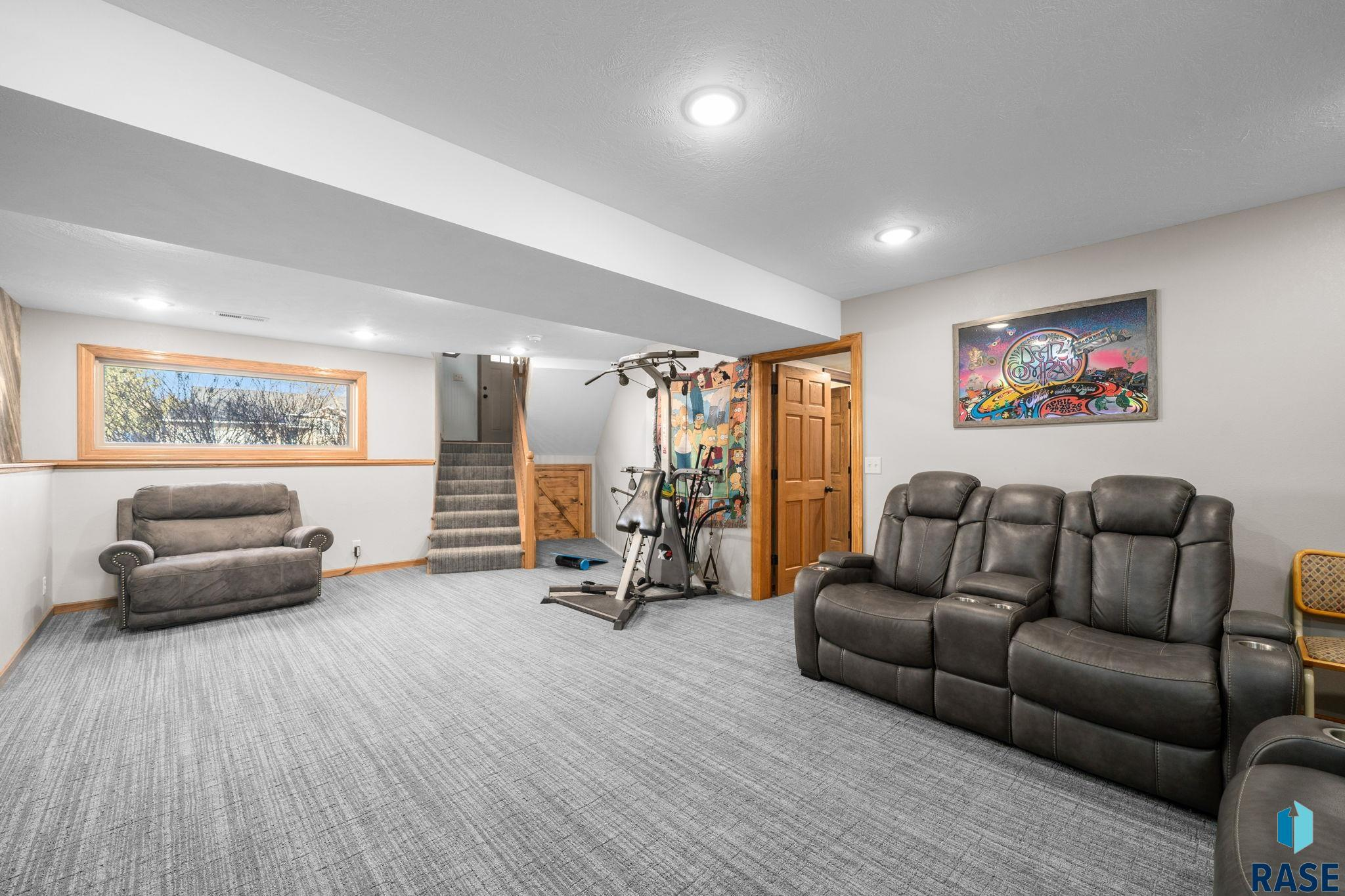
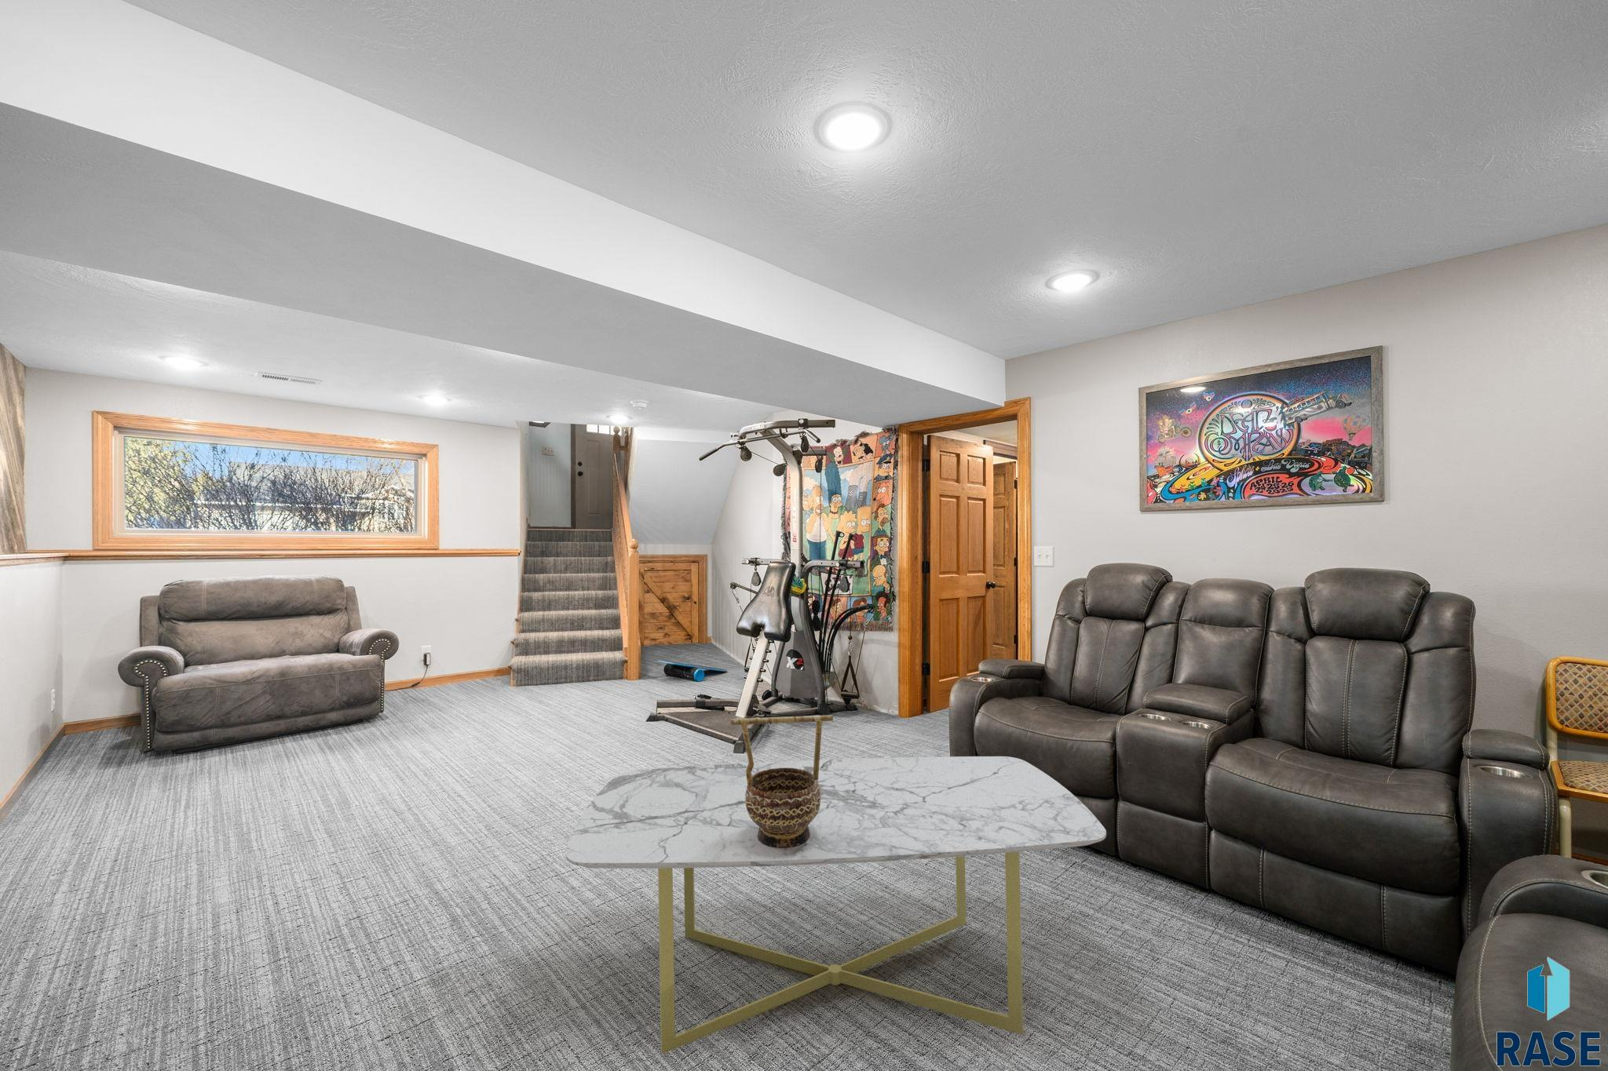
+ decorative bowl [730,714,833,849]
+ coffee table [565,755,1107,1054]
